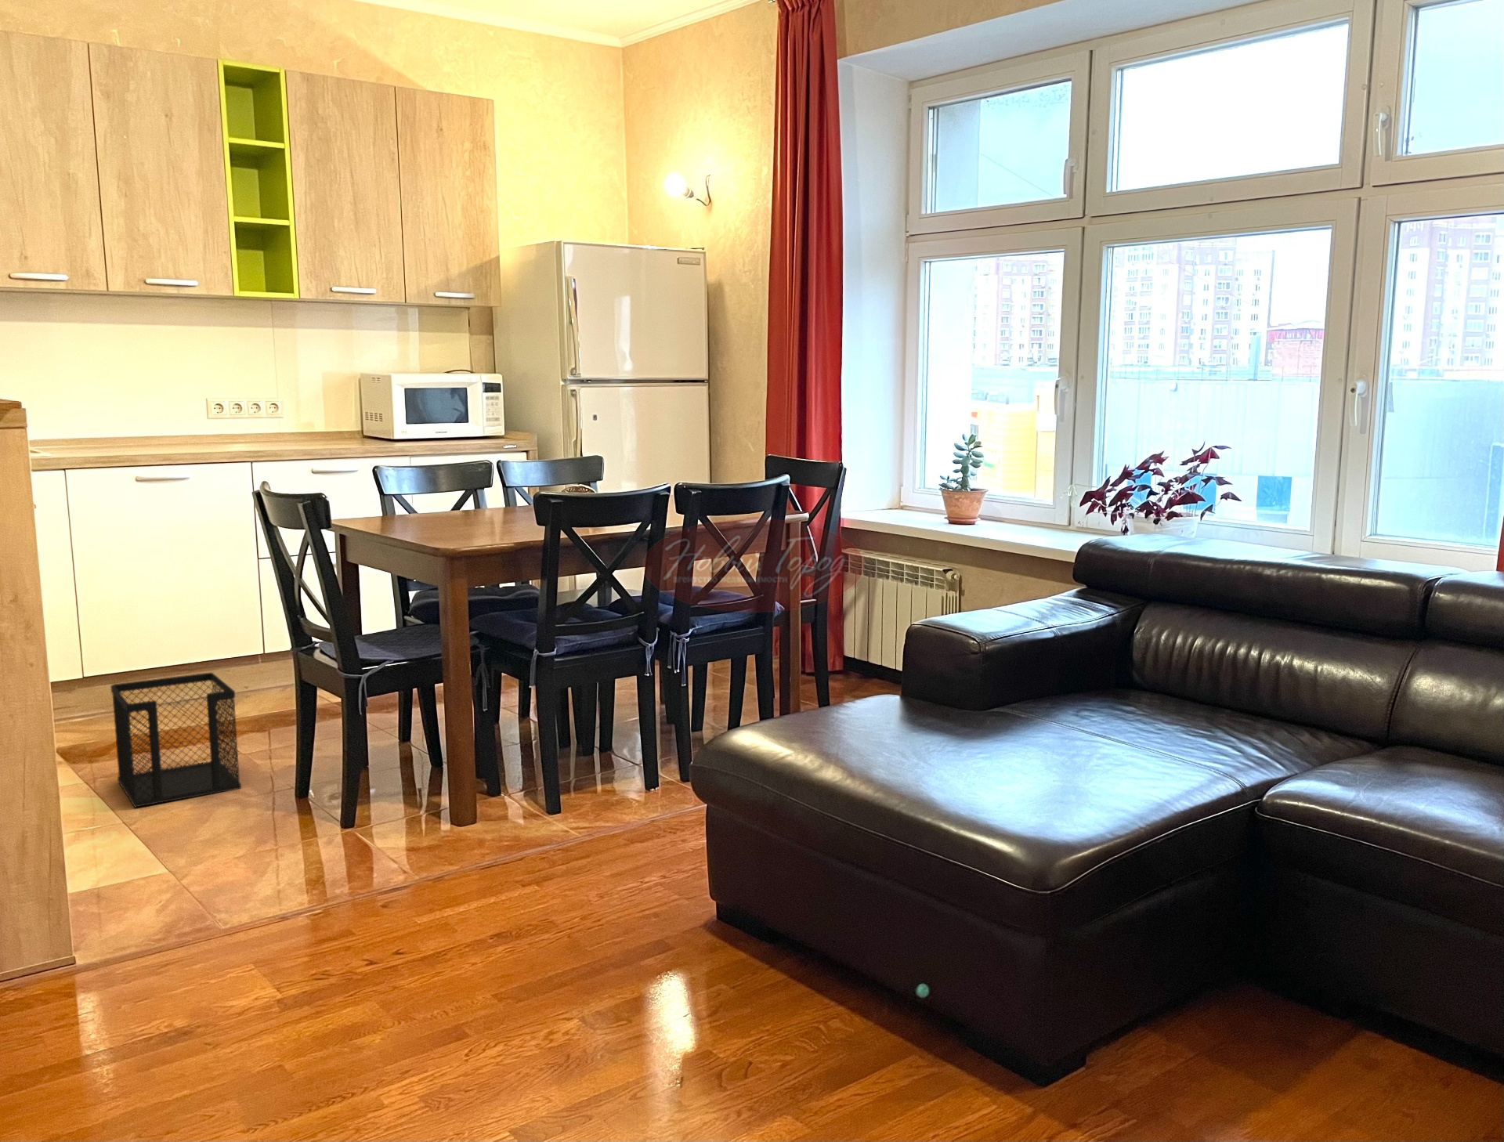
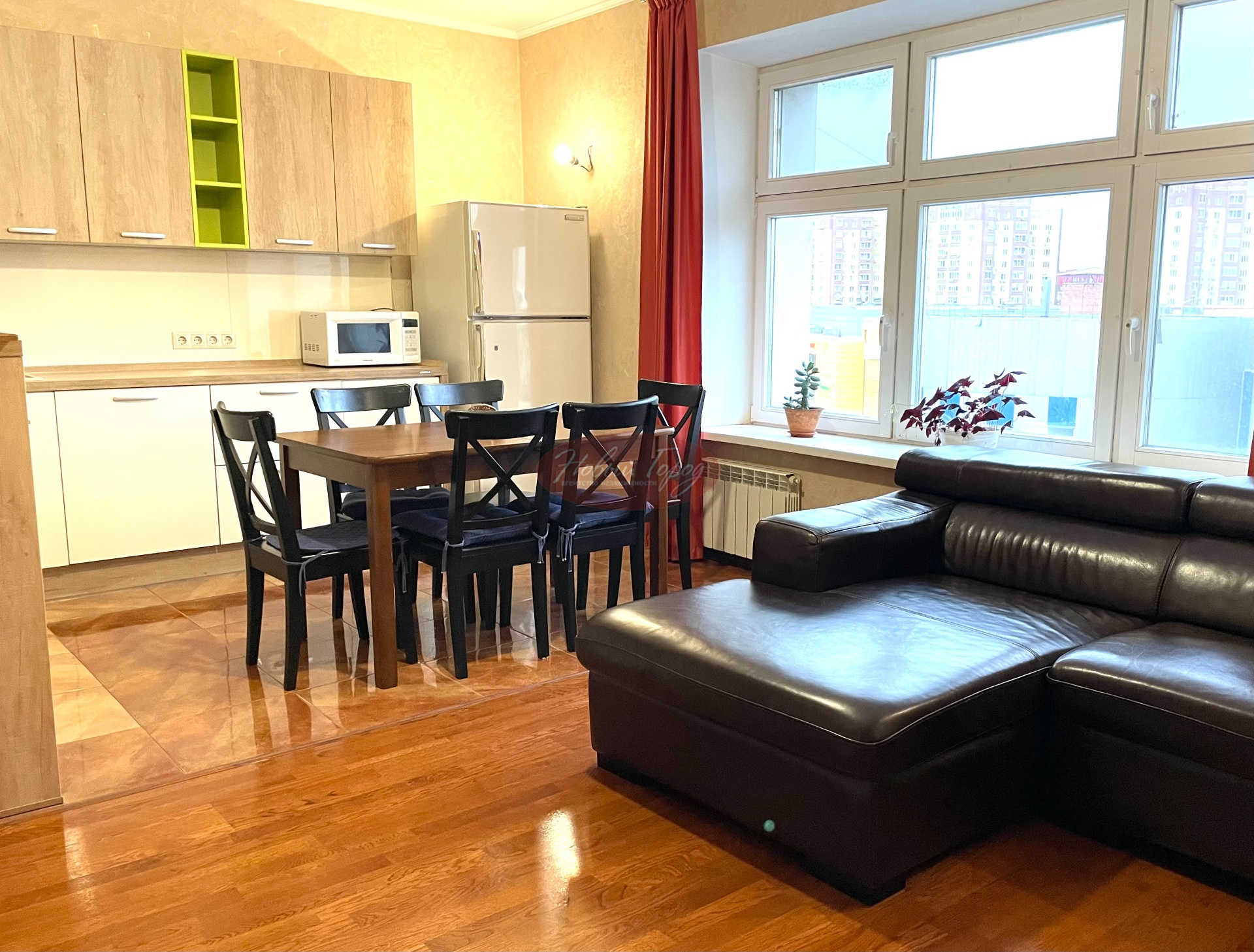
- wastebasket [109,672,242,809]
